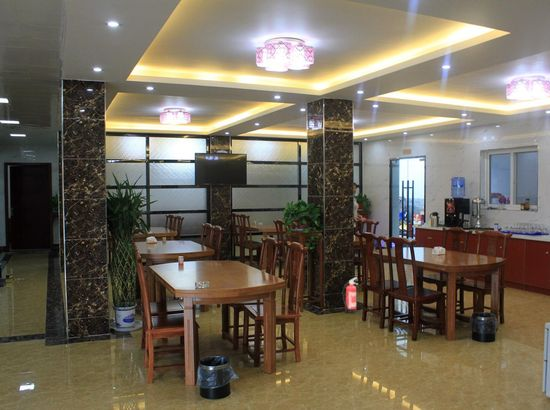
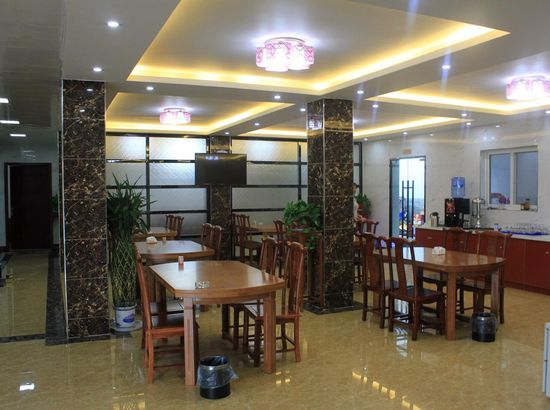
- fire extinguisher [341,276,359,314]
